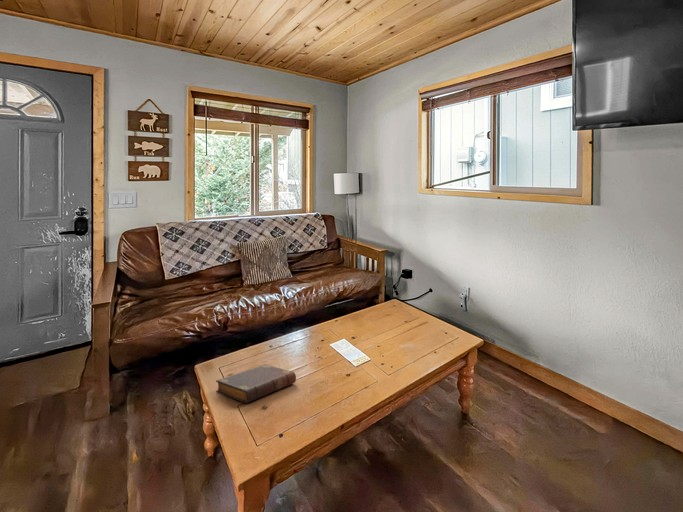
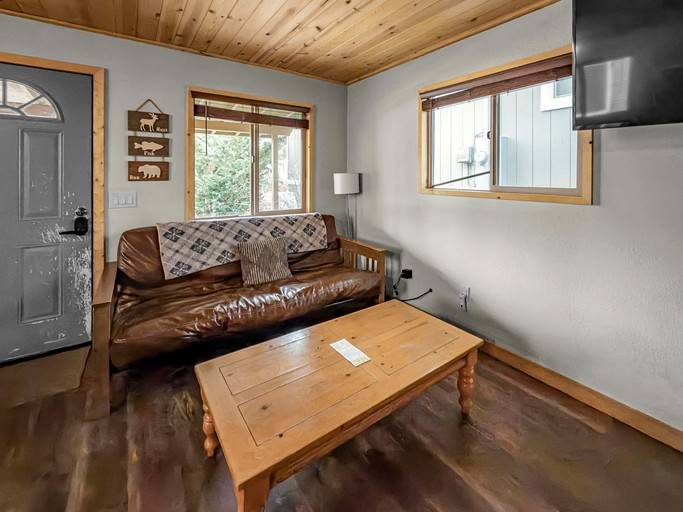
- book [215,363,297,404]
